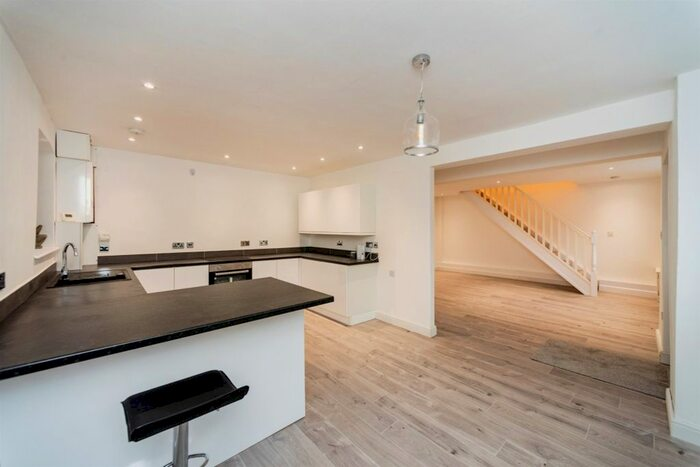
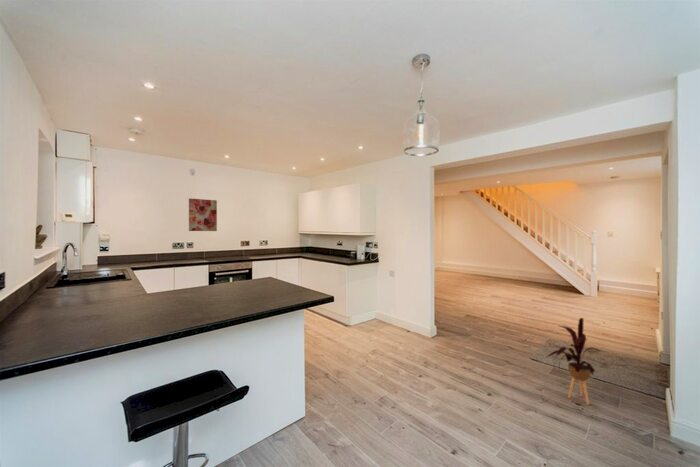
+ wall art [188,197,218,232]
+ house plant [546,317,601,406]
